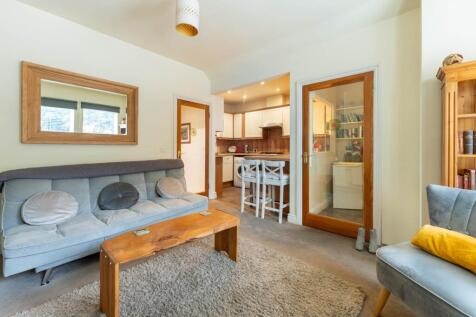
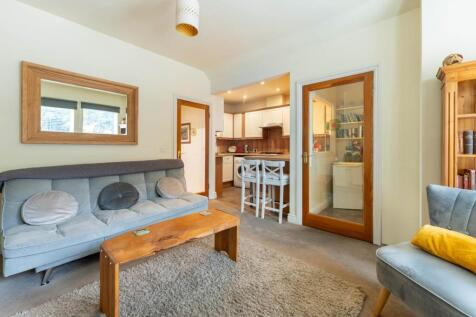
- boots [355,226,379,254]
